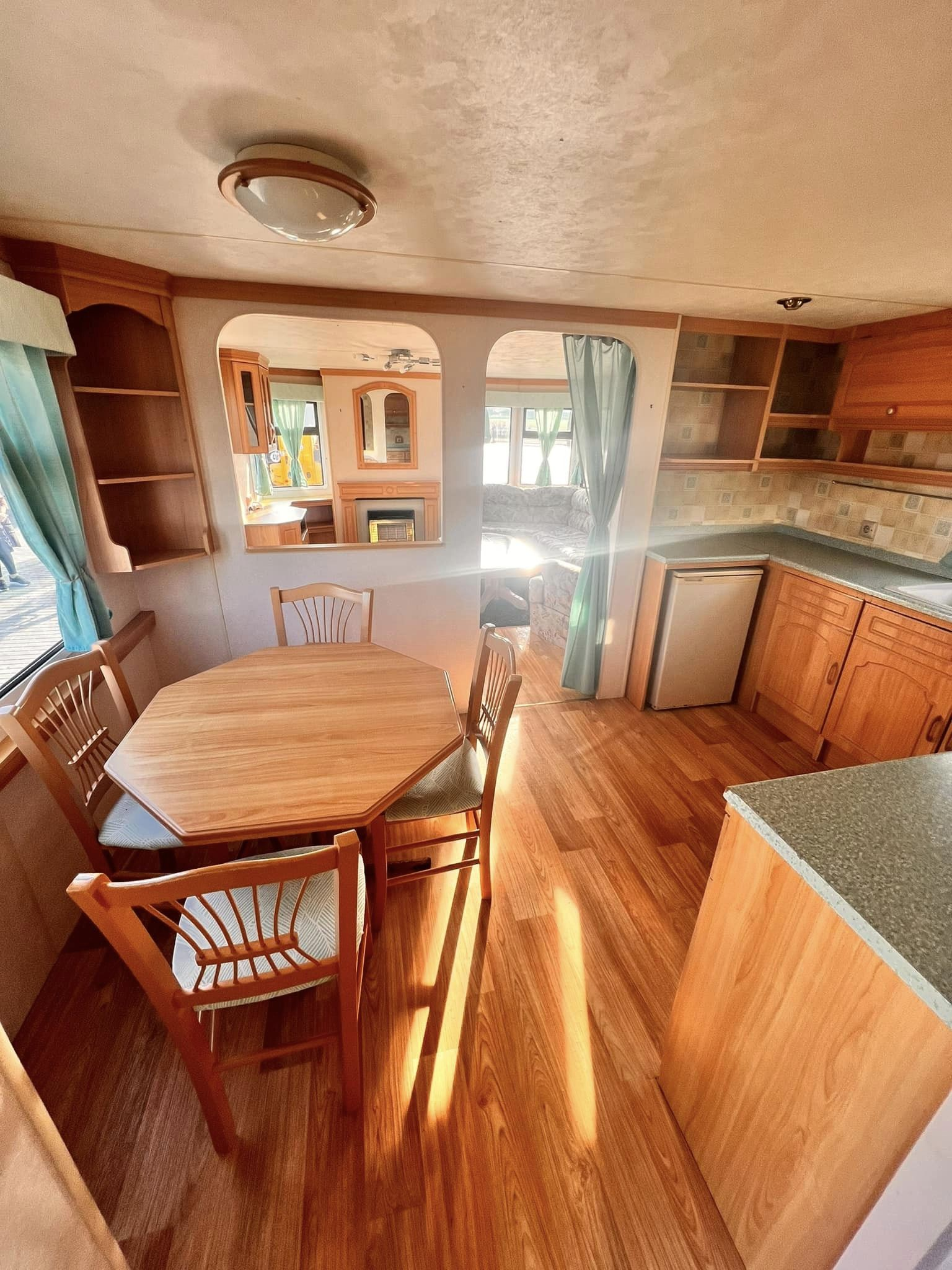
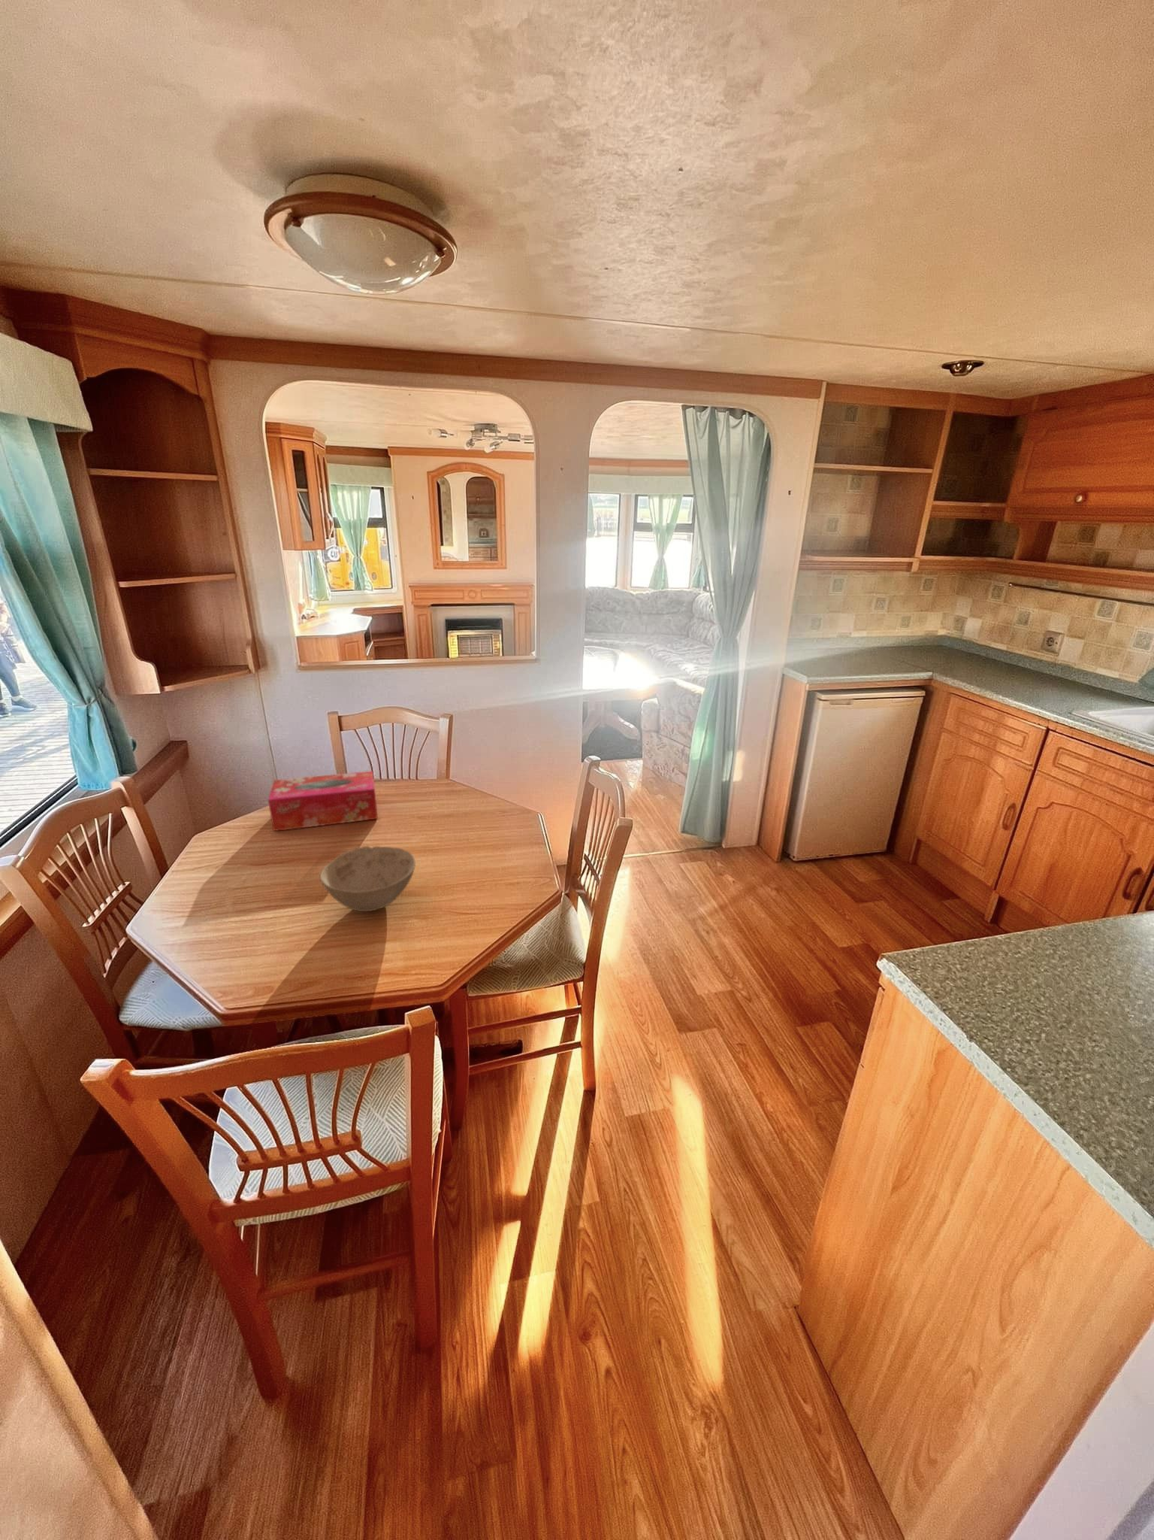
+ bowl [319,845,416,912]
+ tissue box [268,770,378,832]
